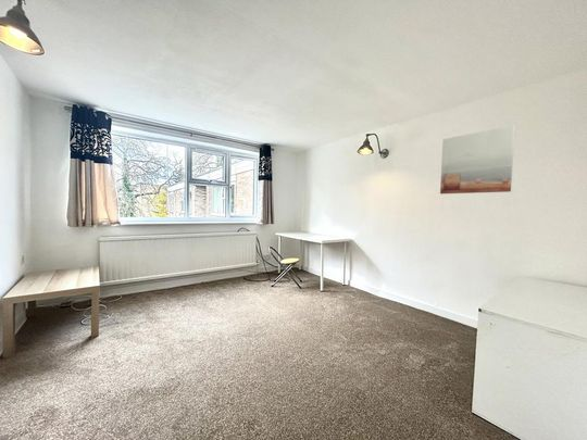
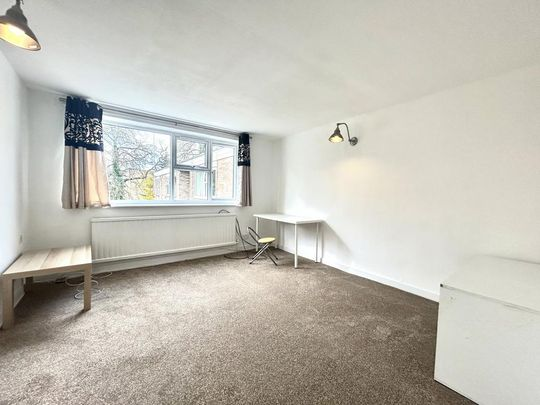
- wall art [439,124,516,194]
